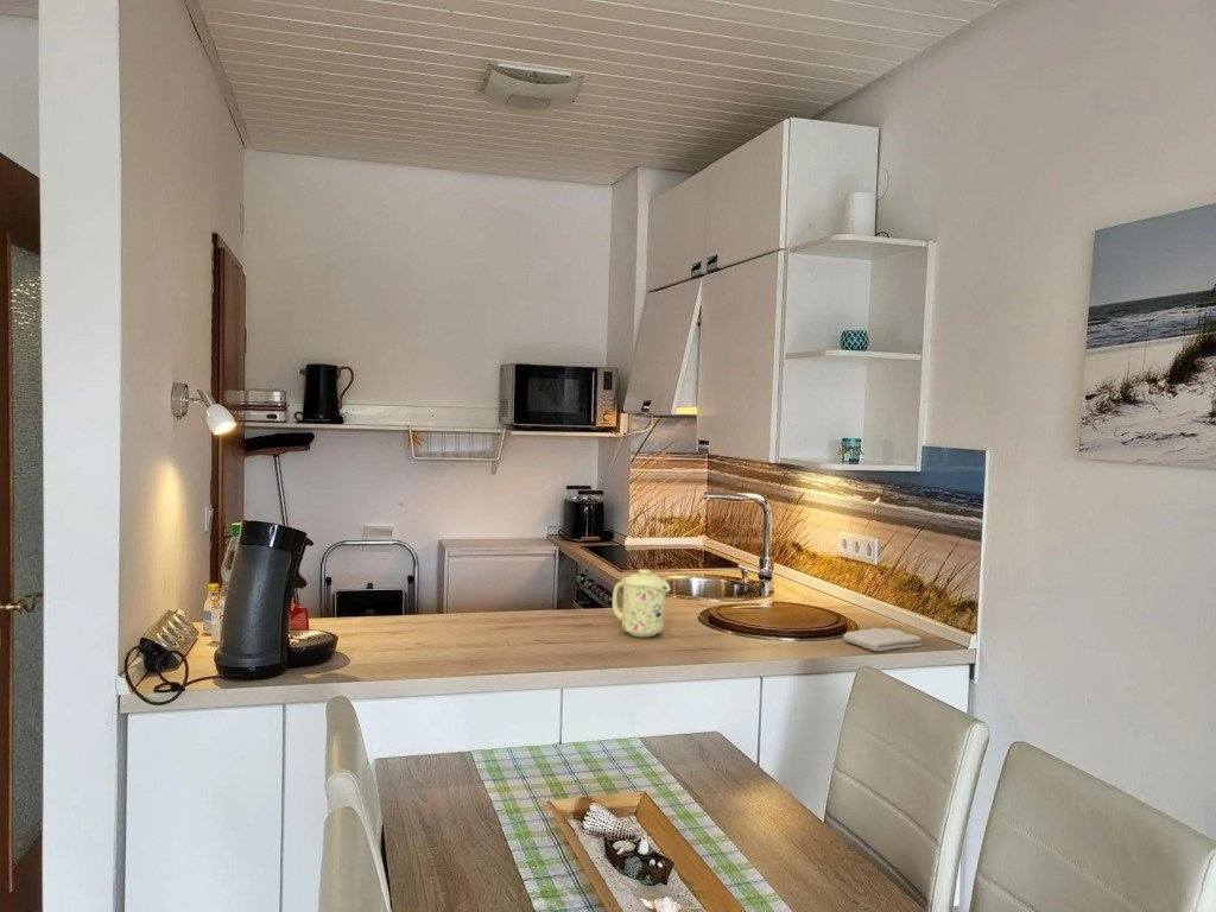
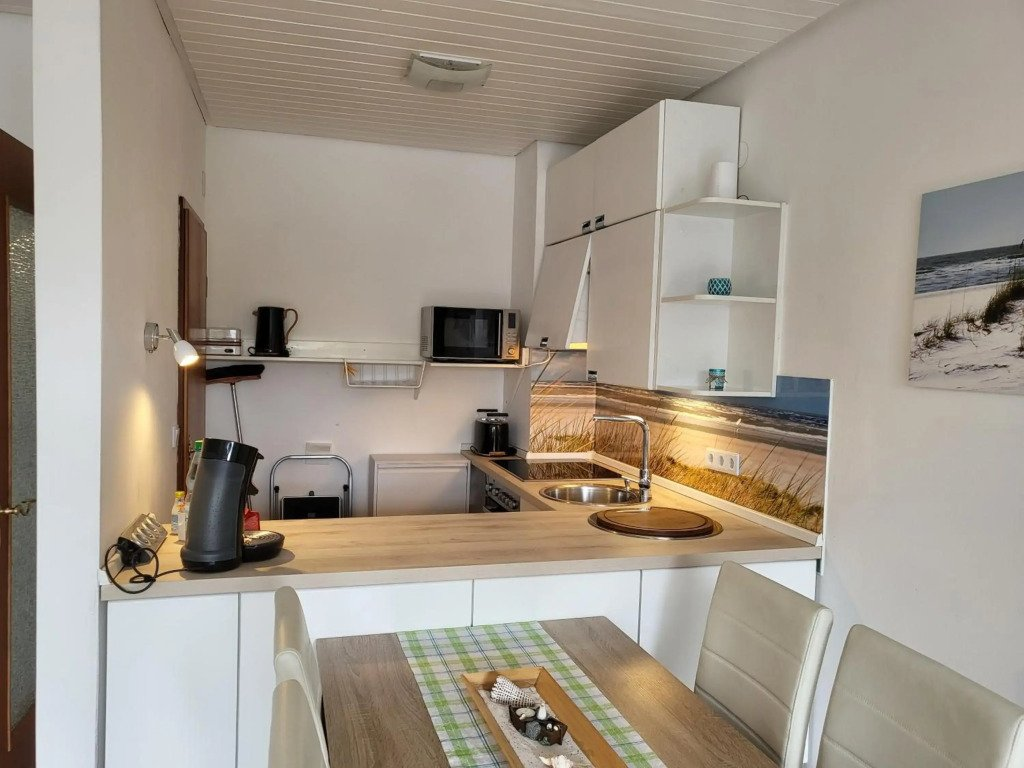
- washcloth [842,627,923,652]
- mug [612,568,672,638]
